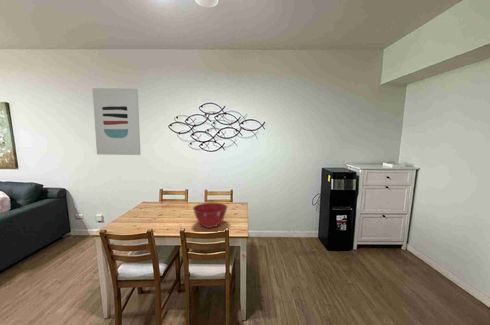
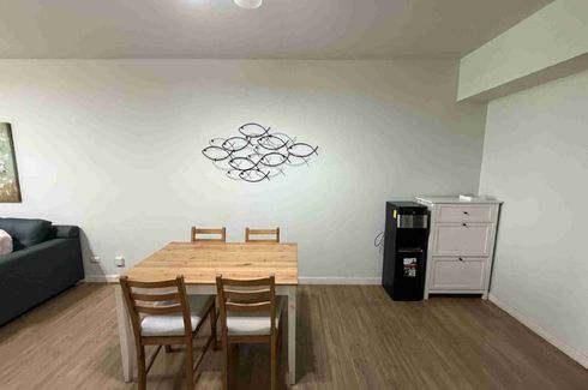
- wall art [92,87,142,156]
- mixing bowl [192,202,228,229]
